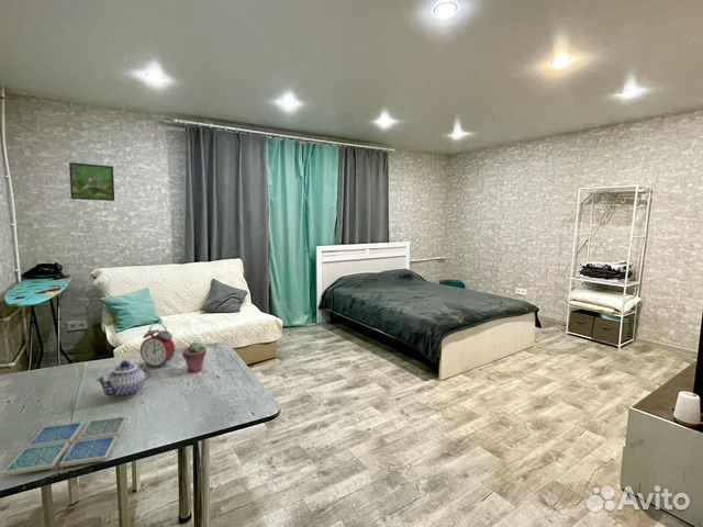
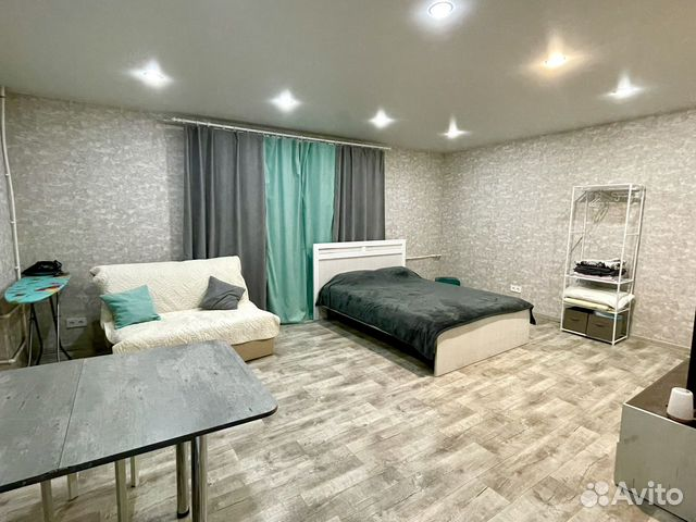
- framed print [68,161,115,202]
- teapot [94,360,153,400]
- drink coaster [1,415,129,476]
- potted succulent [181,340,208,373]
- alarm clock [140,322,176,368]
